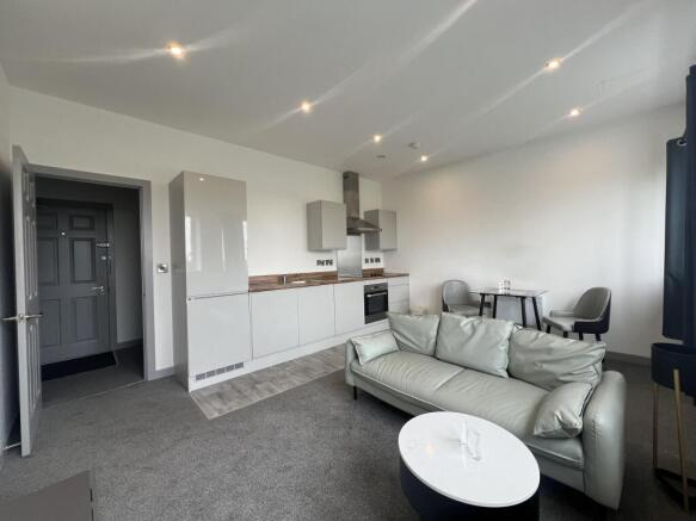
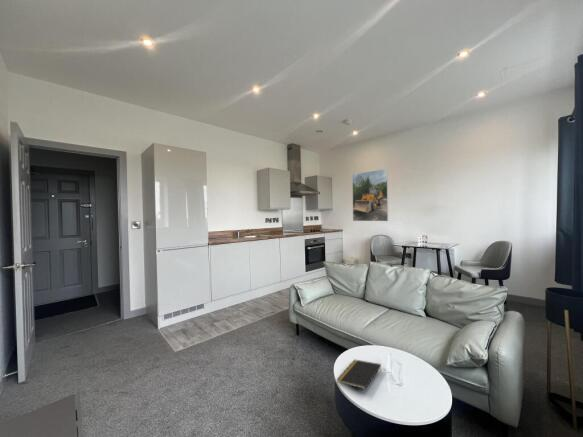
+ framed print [351,168,389,222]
+ notepad [336,358,382,390]
